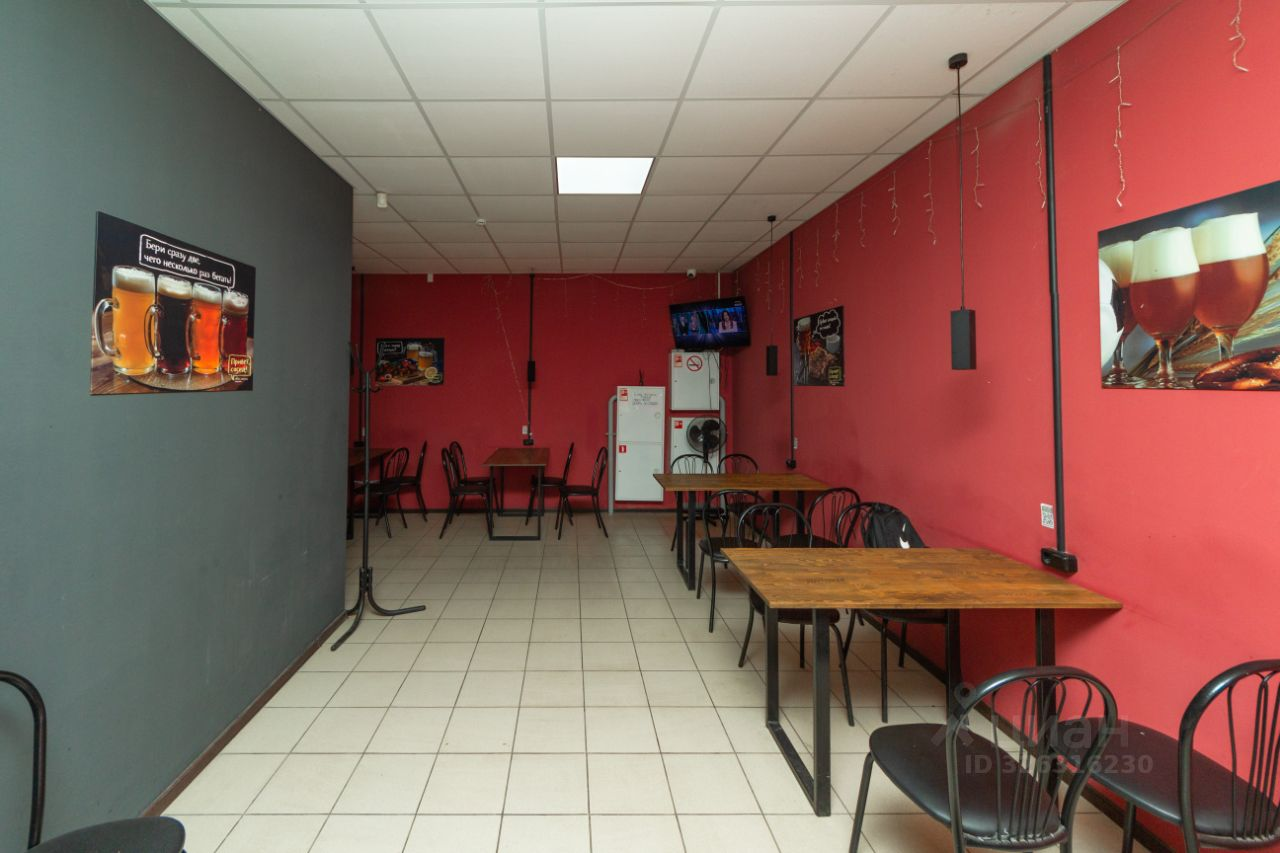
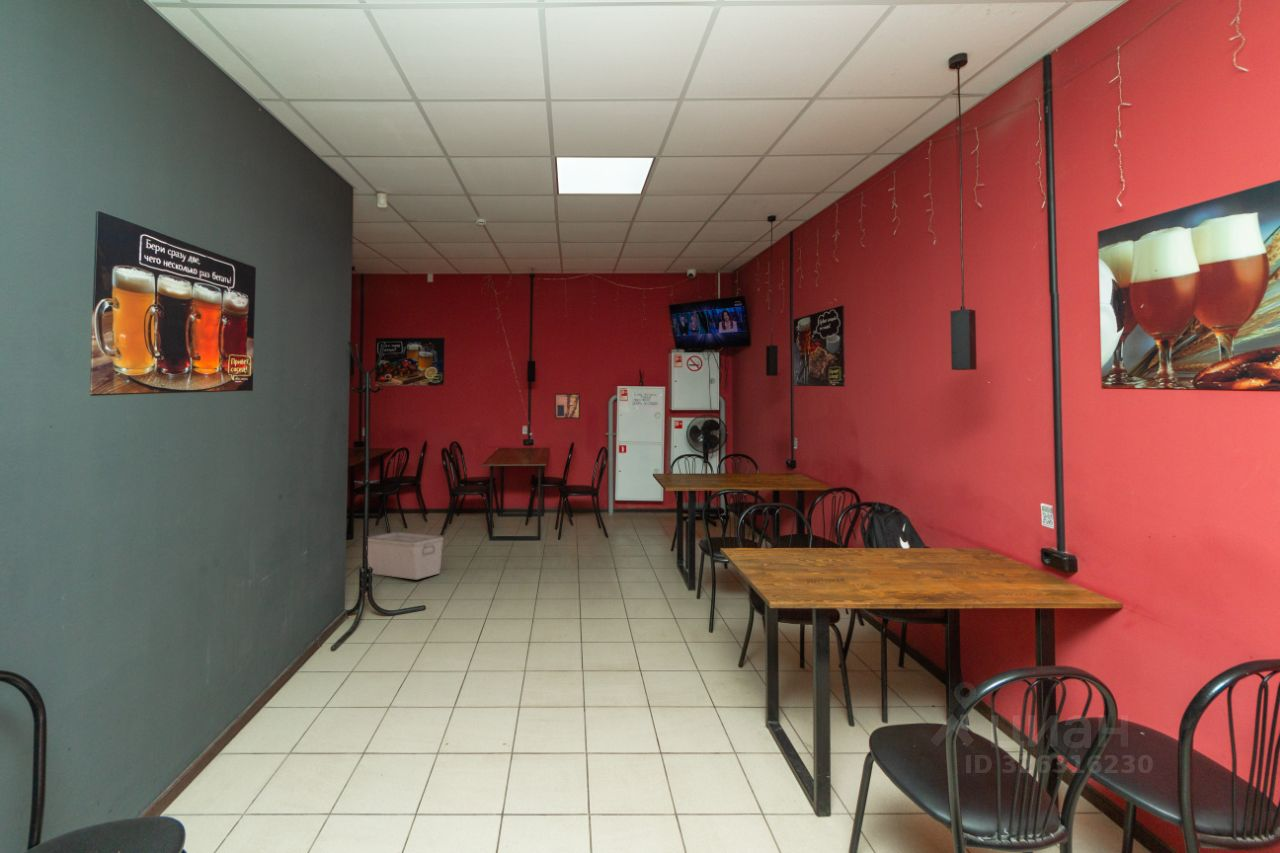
+ wall art [554,393,581,420]
+ storage bin [367,531,444,580]
